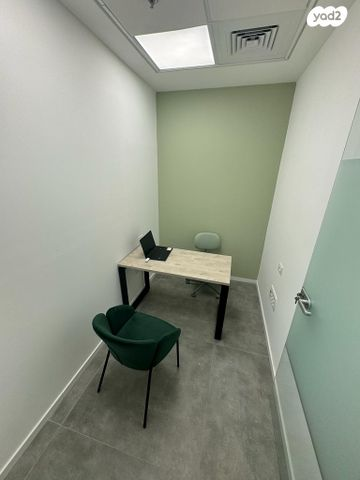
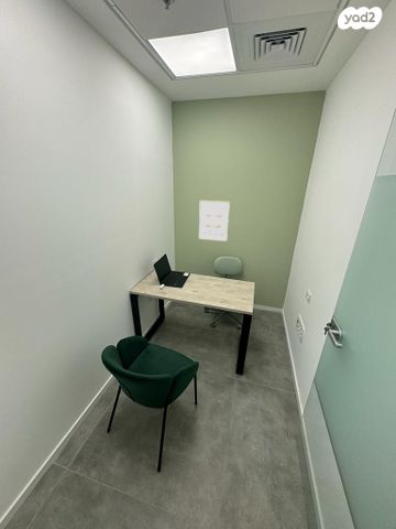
+ wall art [198,199,231,242]
